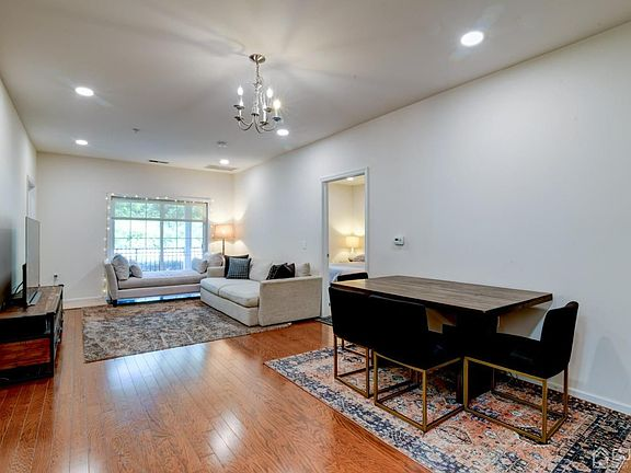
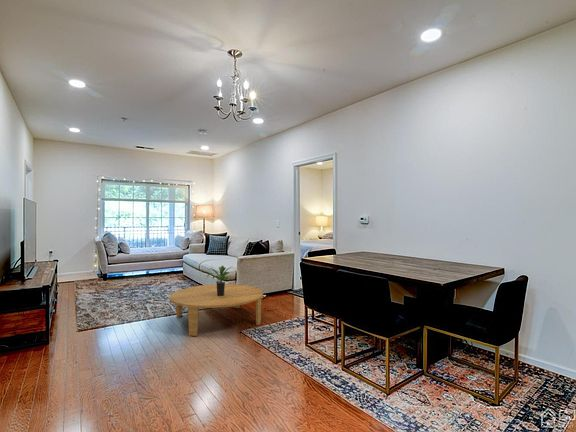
+ coffee table [168,283,264,337]
+ potted plant [206,265,233,296]
